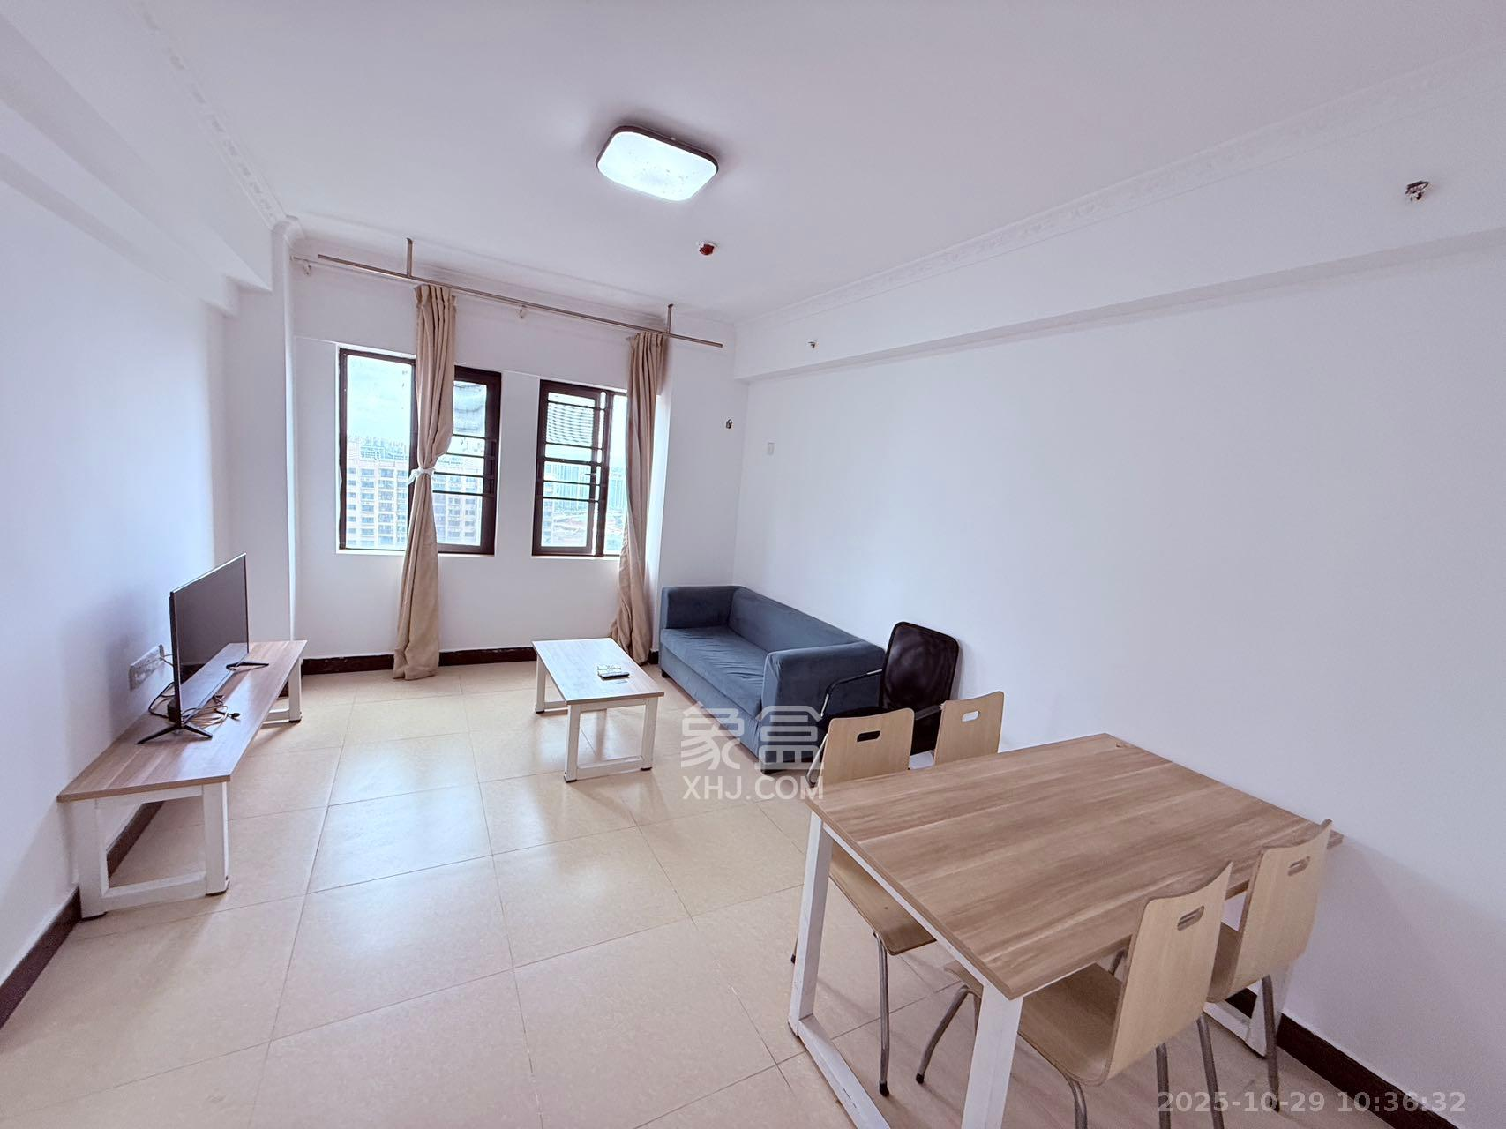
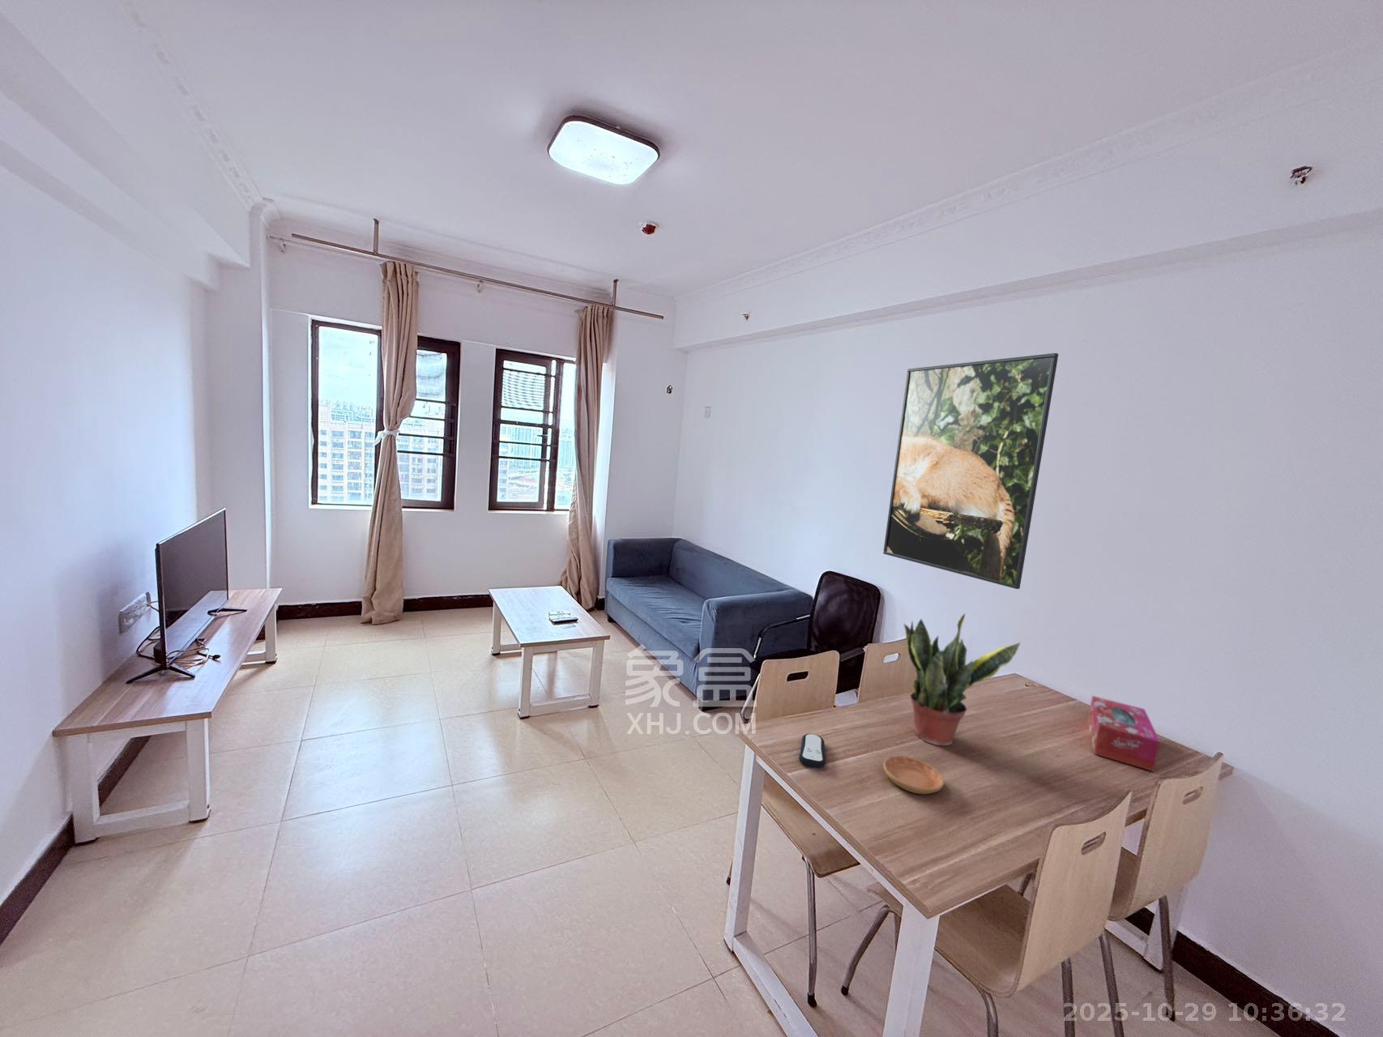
+ potted plant [903,612,1020,746]
+ tissue box [1087,695,1161,772]
+ remote control [798,733,827,769]
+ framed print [882,353,1058,589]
+ saucer [882,755,944,795]
